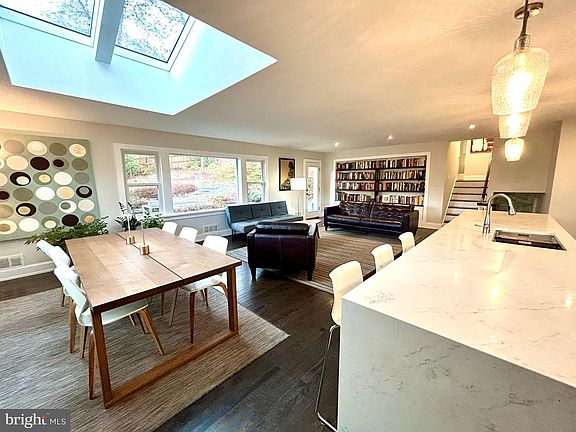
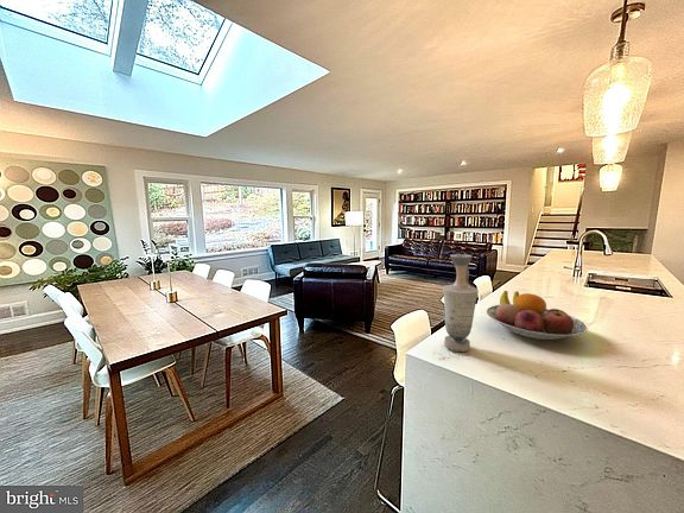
+ vase [442,253,480,353]
+ fruit bowl [486,290,589,341]
